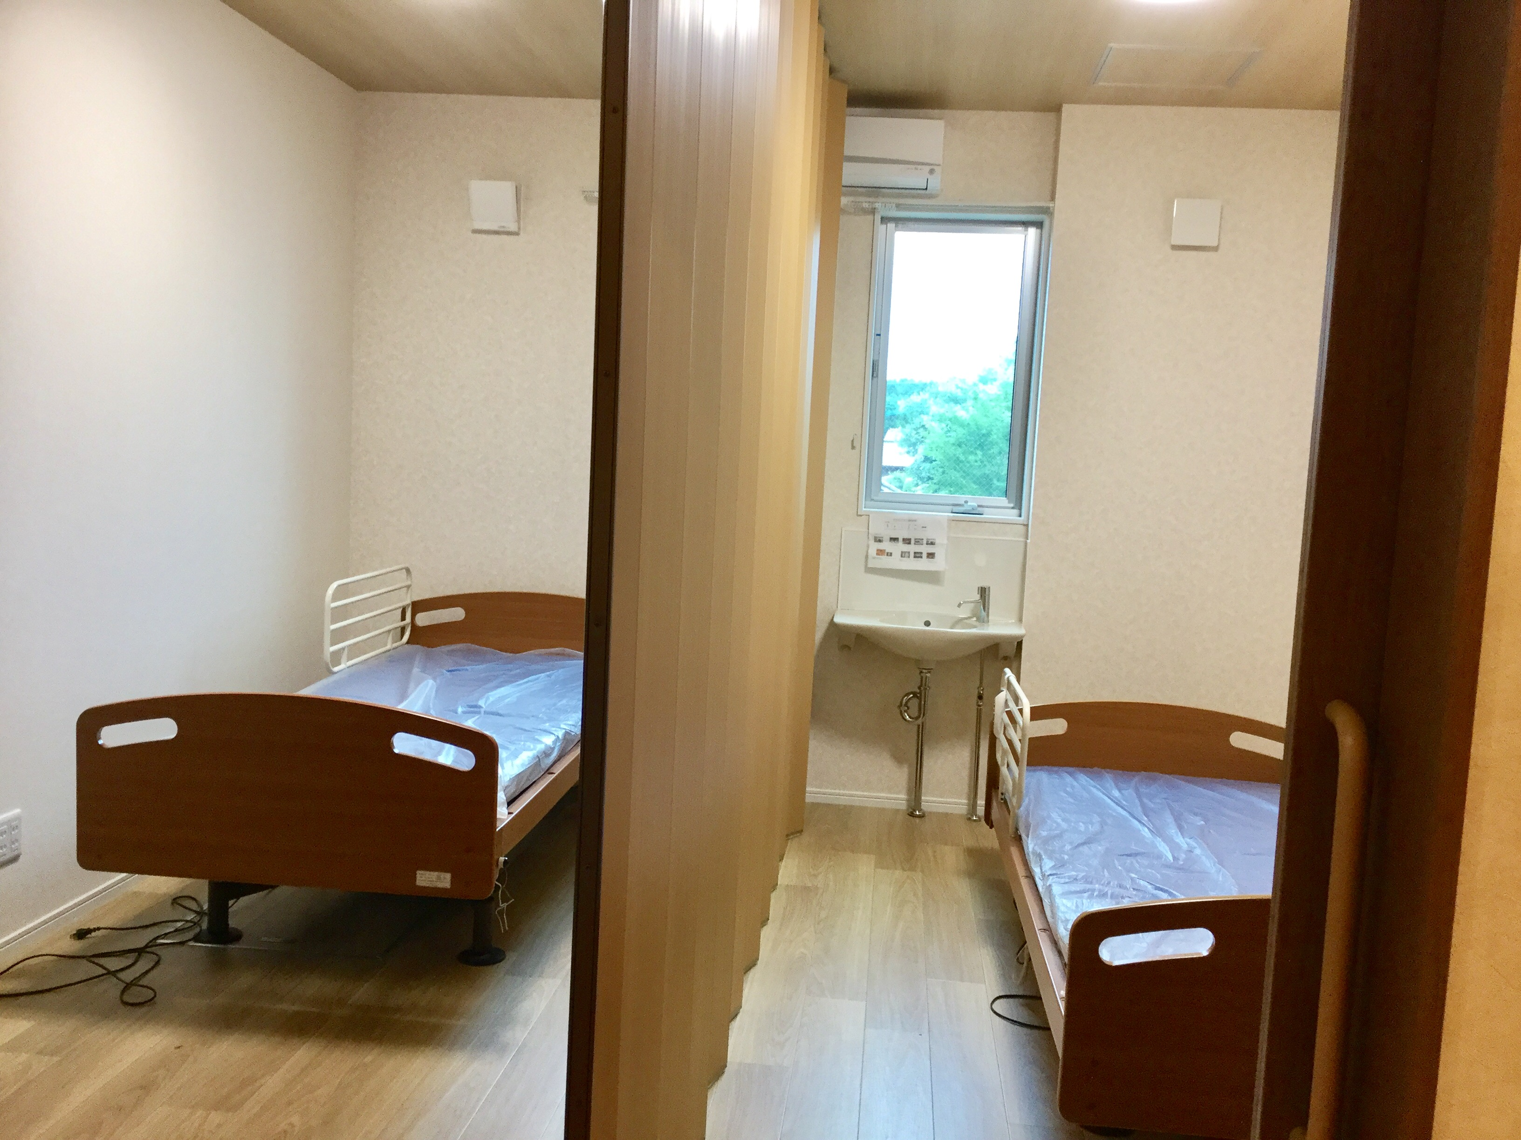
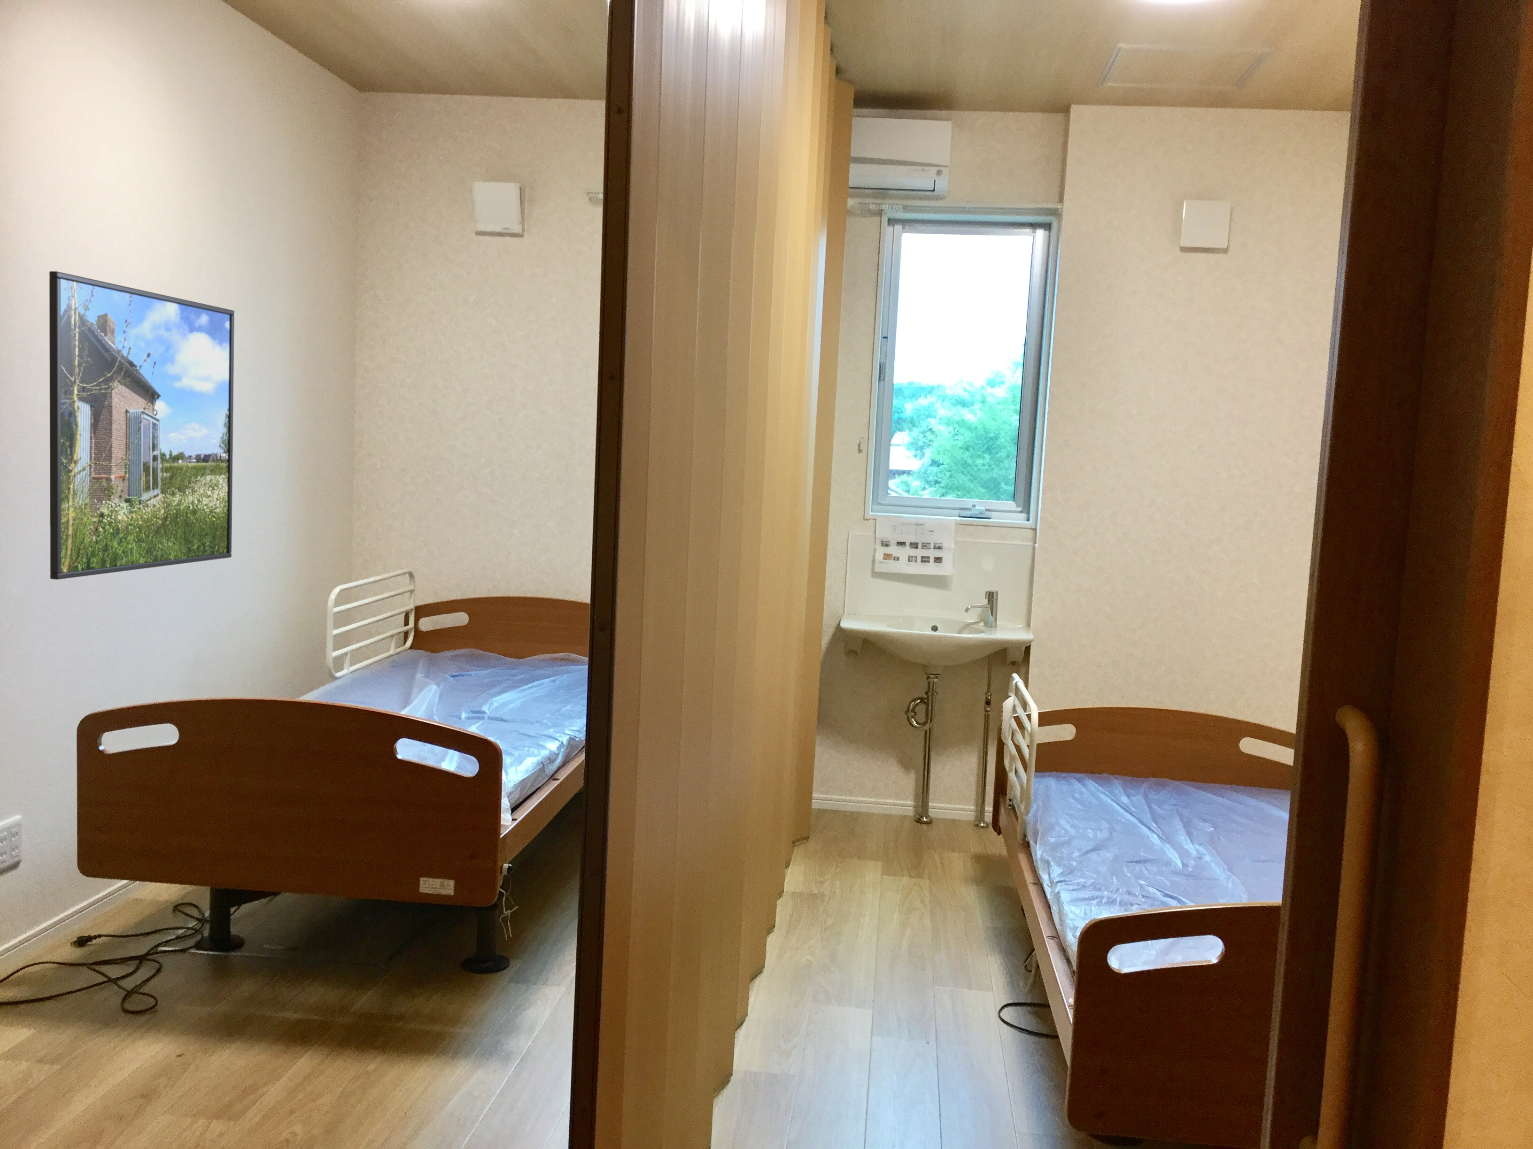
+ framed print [48,270,235,581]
